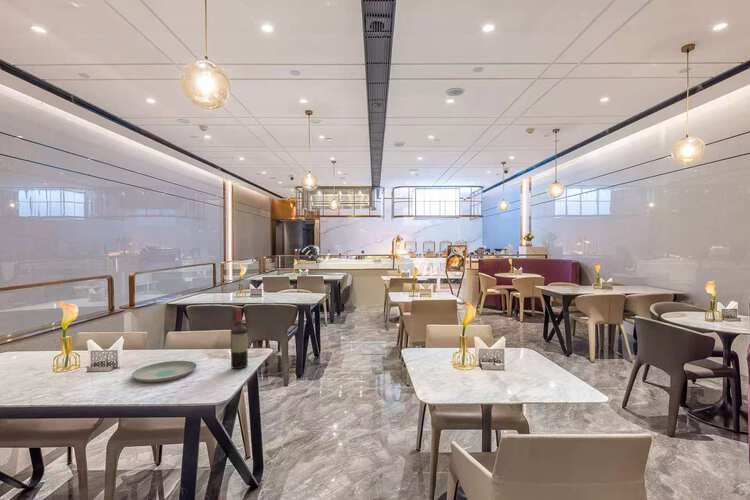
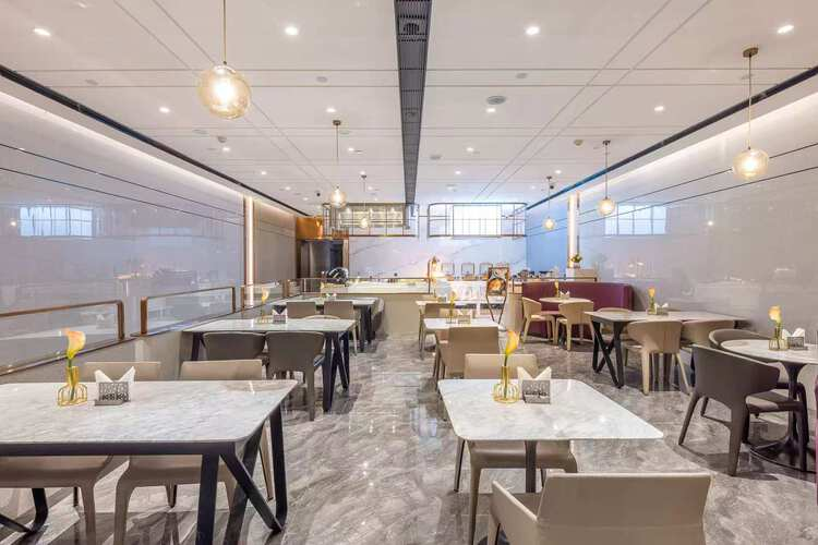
- plate [131,360,198,383]
- wine bottle [230,308,249,370]
